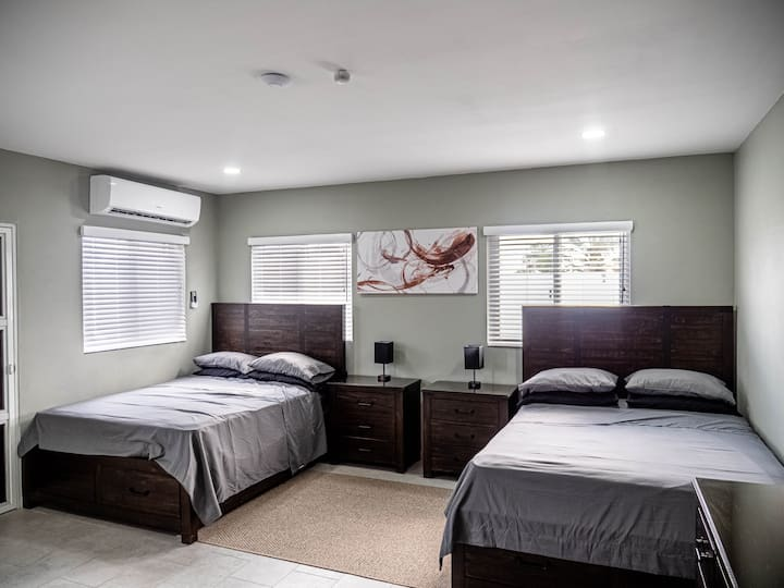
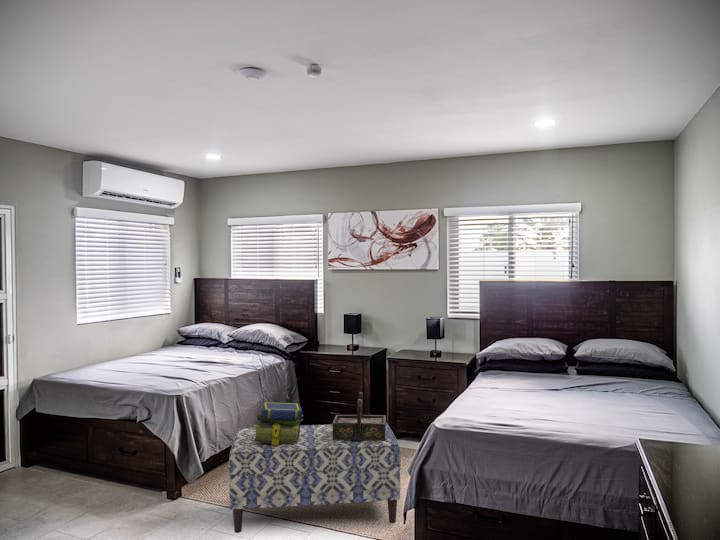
+ stack of books [253,401,304,445]
+ bench [228,422,402,534]
+ decorative box [332,392,387,441]
